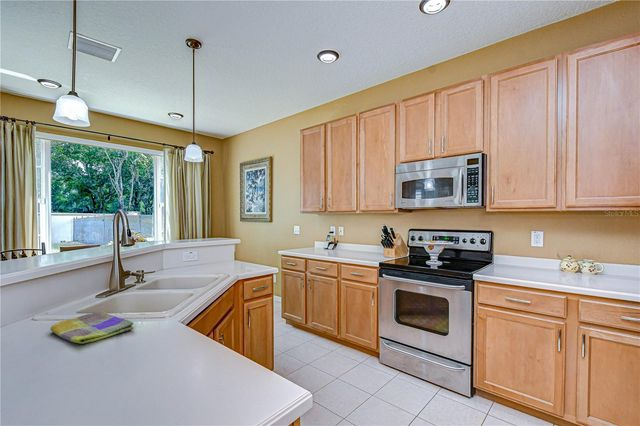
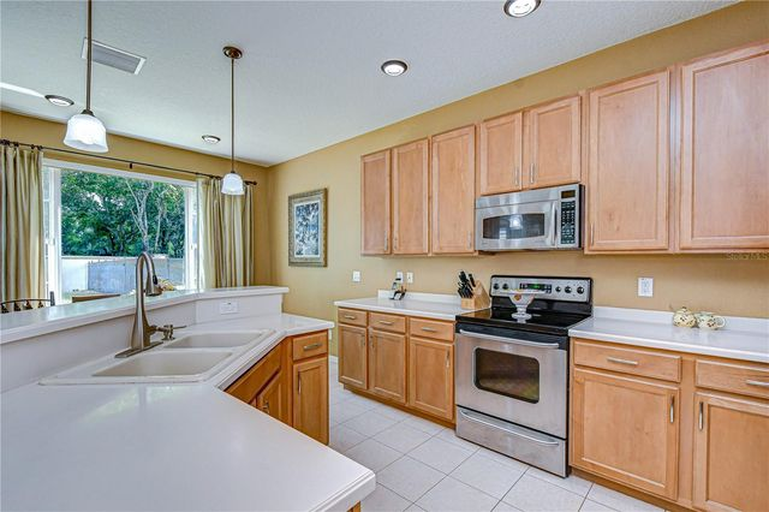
- dish towel [49,310,135,345]
